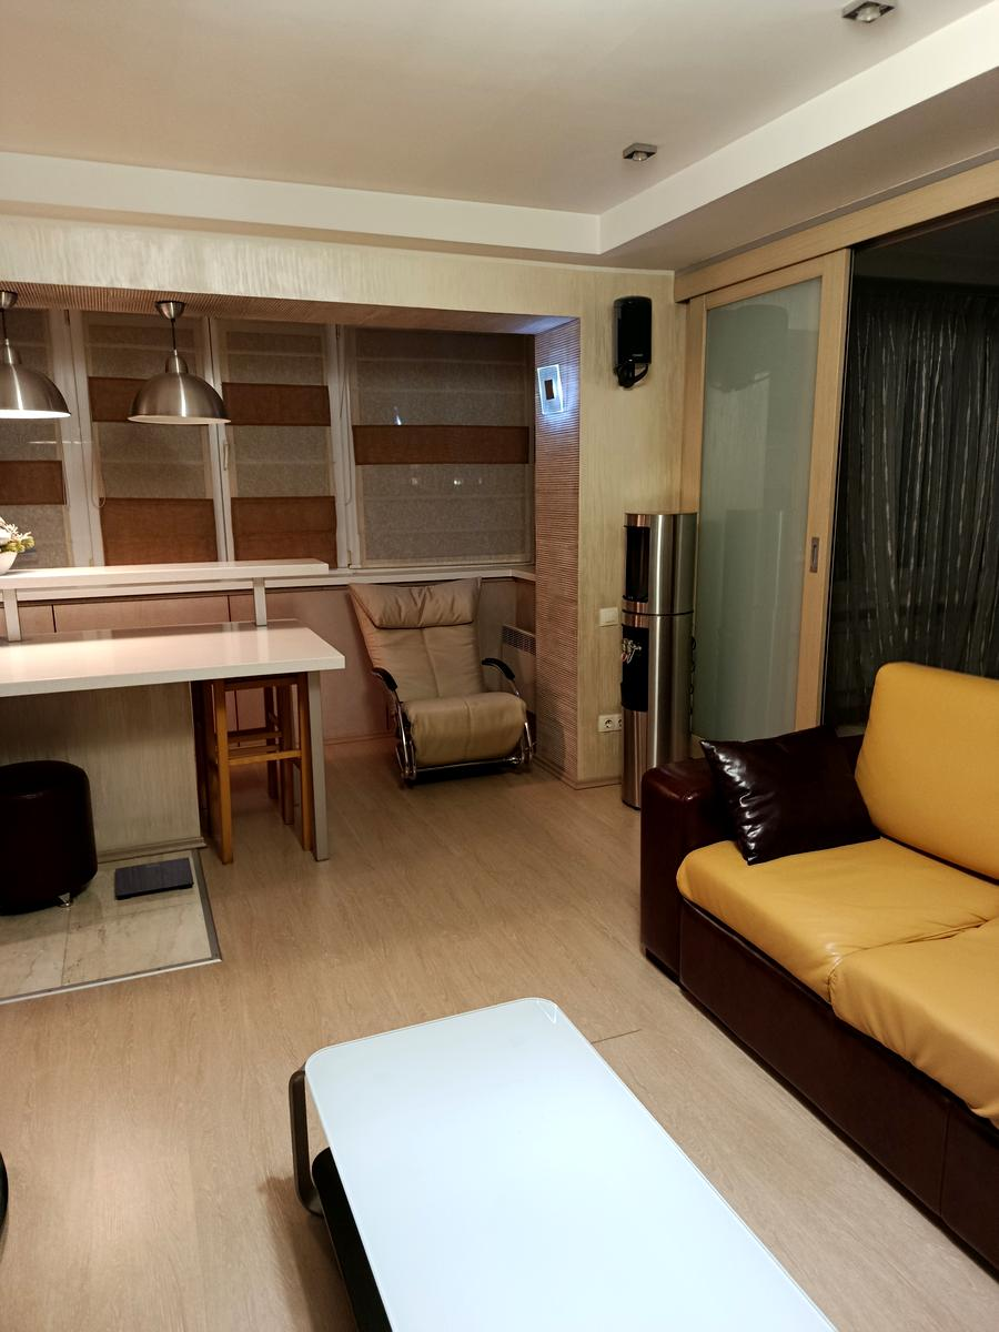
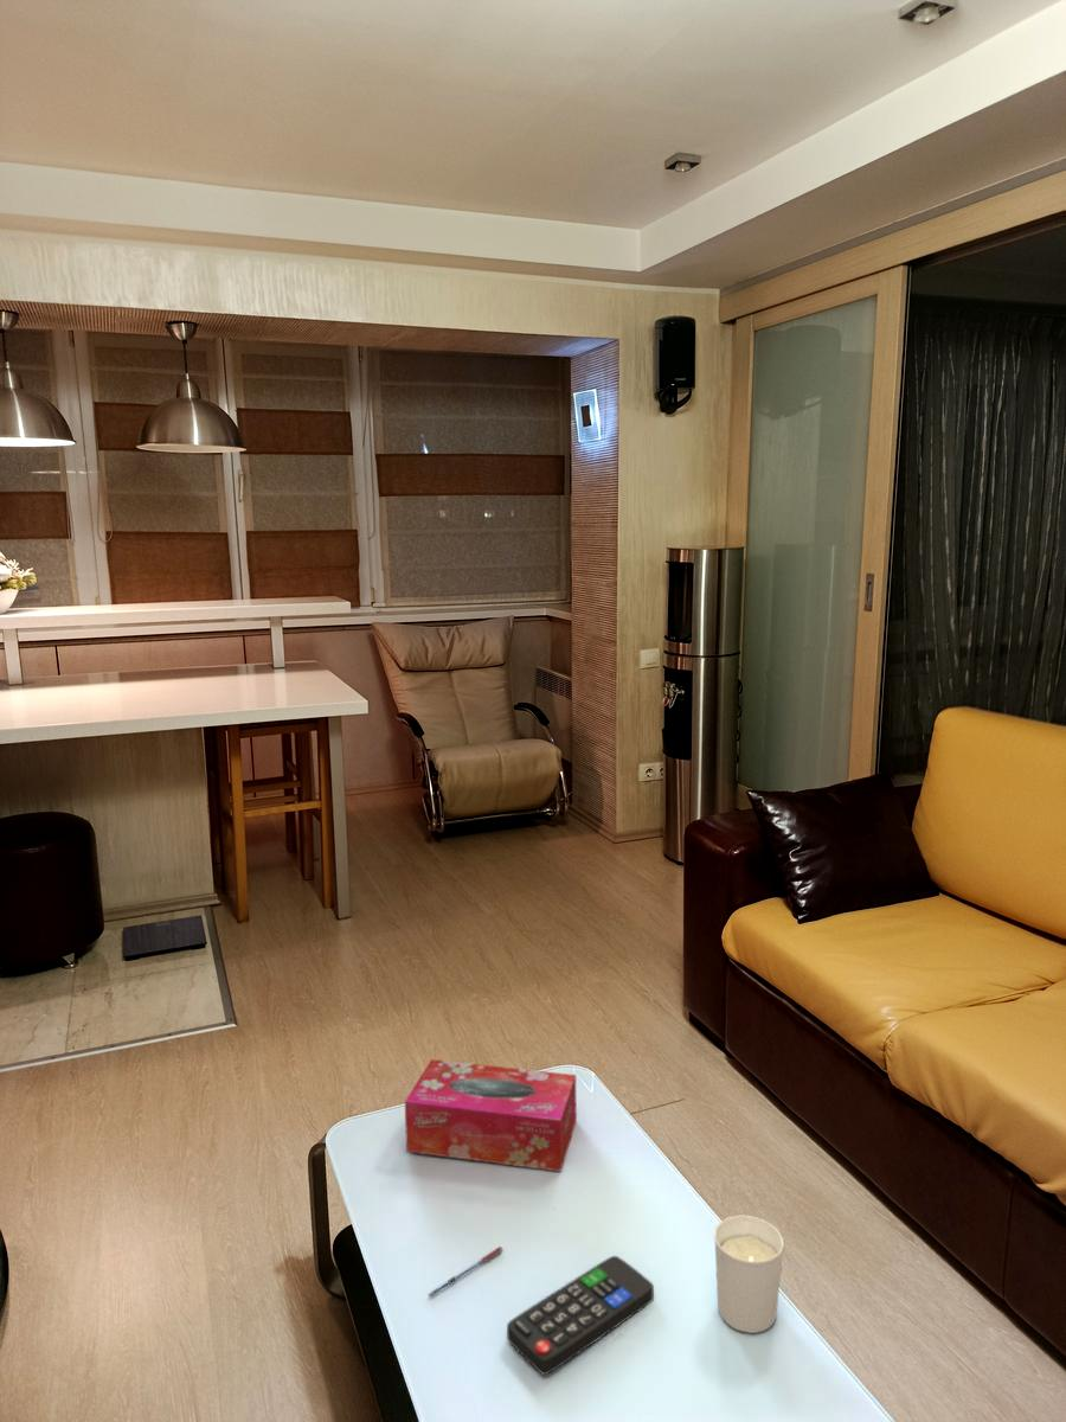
+ tissue box [404,1058,578,1173]
+ pen [428,1245,503,1299]
+ remote control [506,1255,655,1376]
+ candle holder [713,1215,785,1334]
